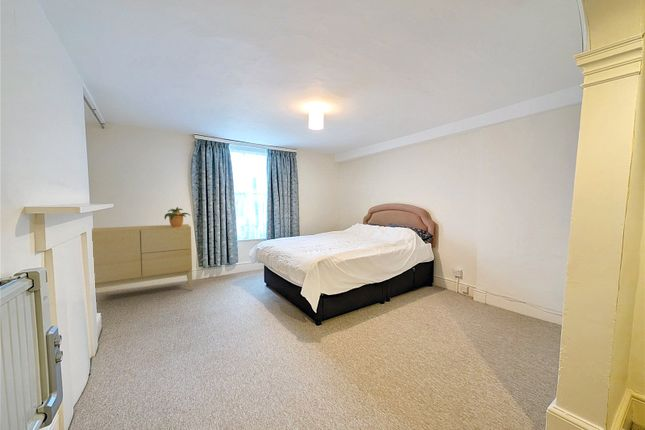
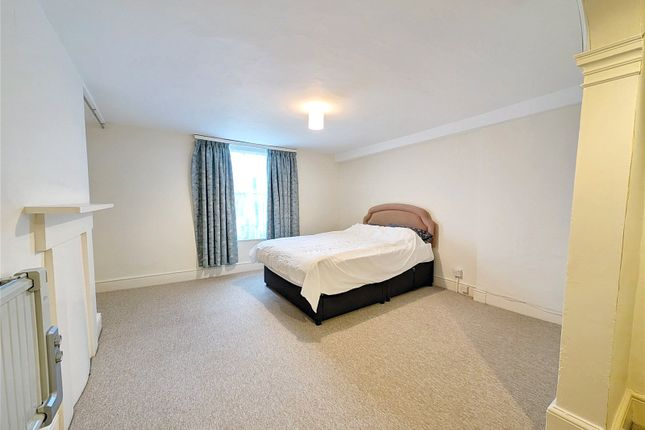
- sideboard [92,223,194,291]
- potted plant [164,206,191,227]
